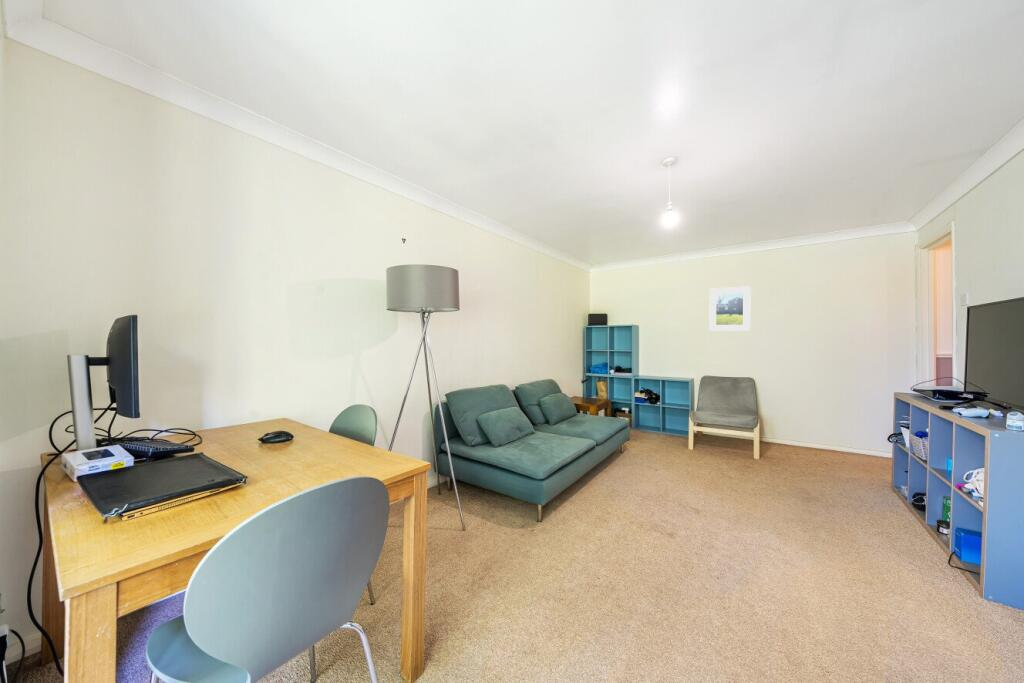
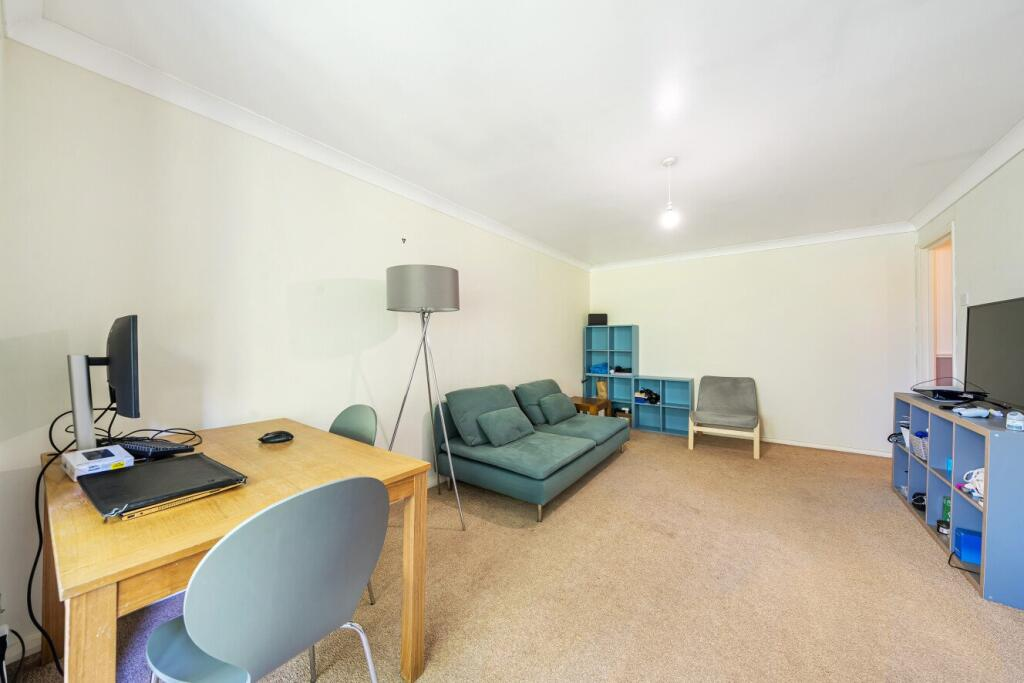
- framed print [708,285,752,332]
